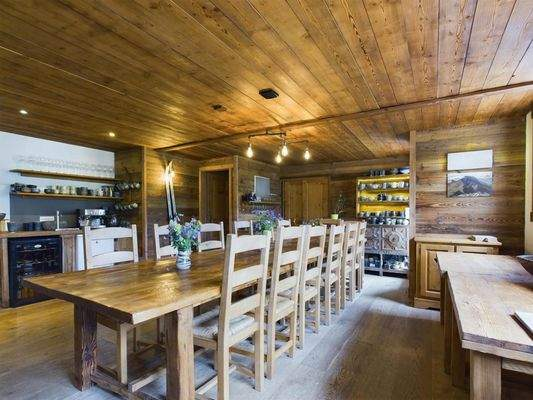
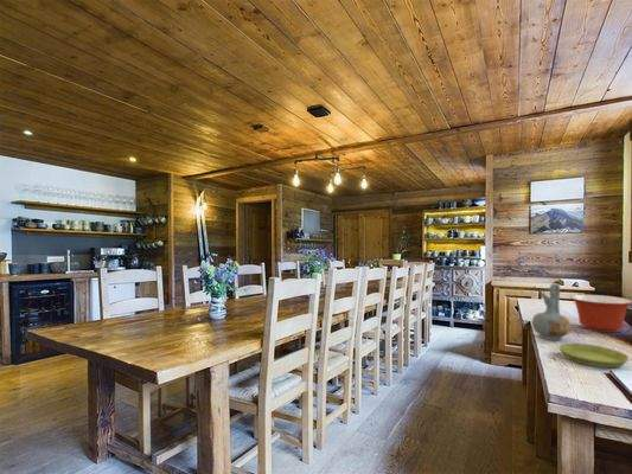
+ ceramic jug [530,282,572,341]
+ mixing bowl [569,294,632,334]
+ saucer [558,342,630,369]
